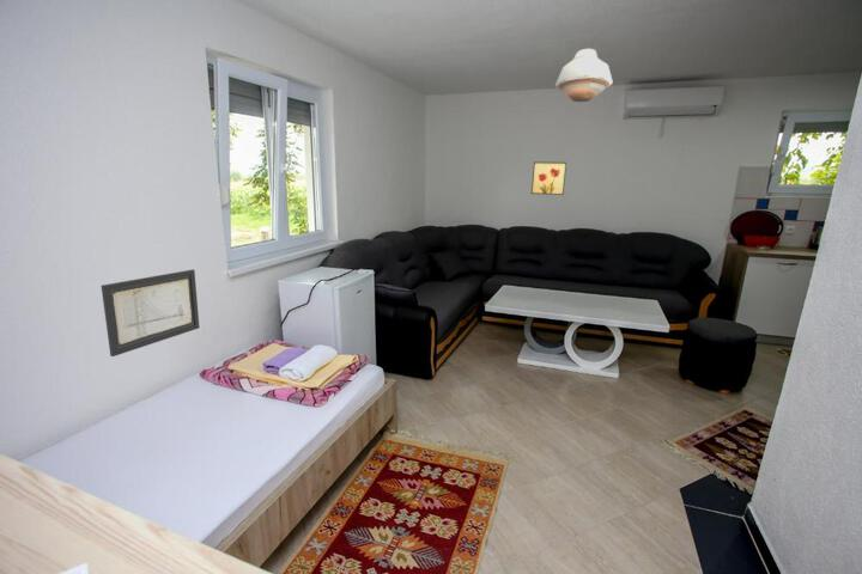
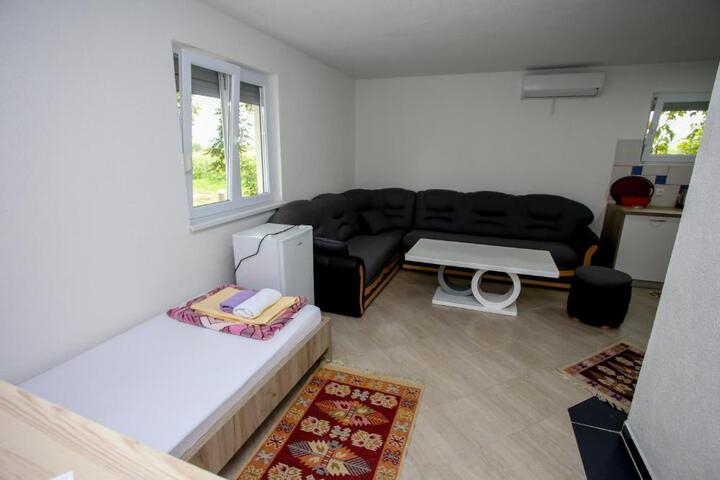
- wall art [101,268,201,358]
- ceiling light [554,48,614,103]
- wall art [530,160,567,196]
